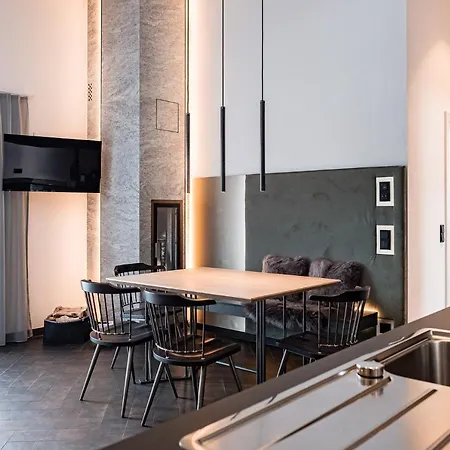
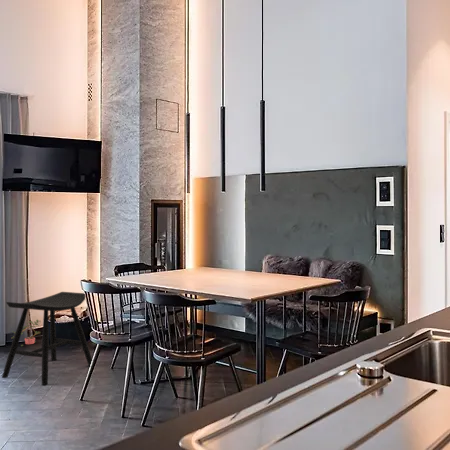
+ stool [1,291,93,386]
+ potted plant [11,319,41,347]
